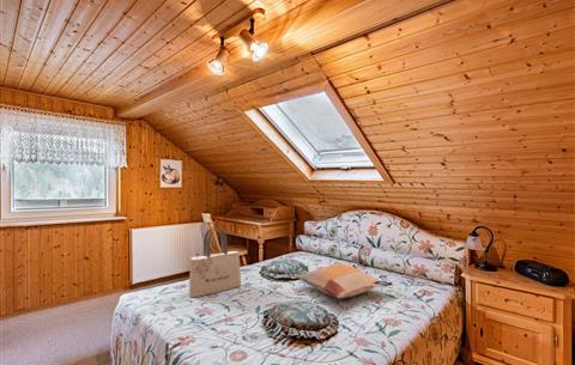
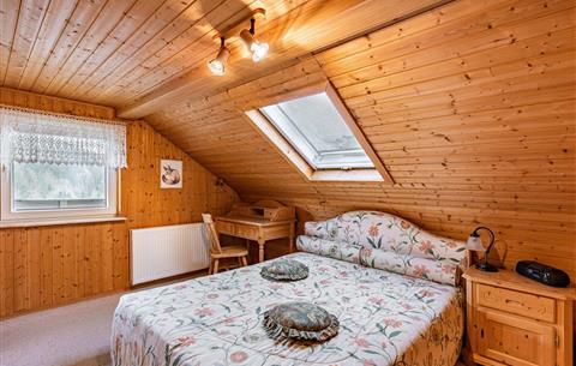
- tote bag [188,226,242,298]
- decorative pillow [296,262,394,300]
